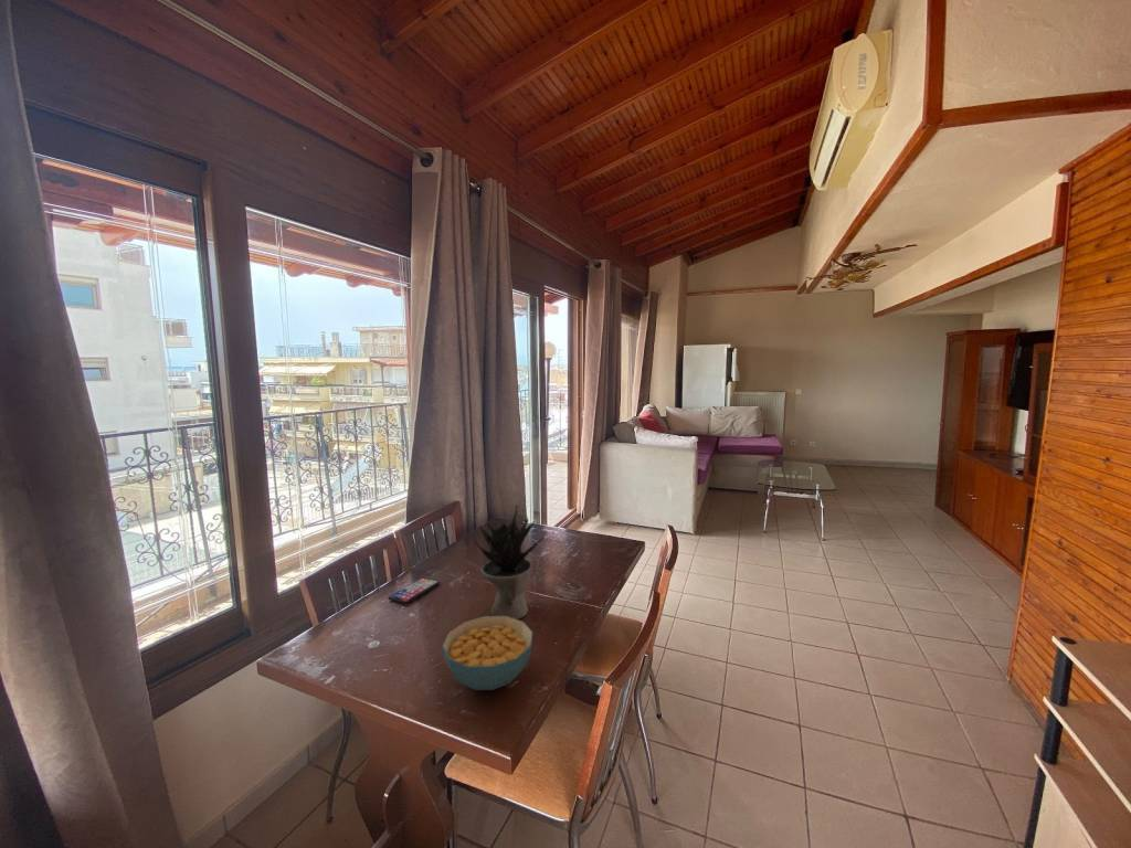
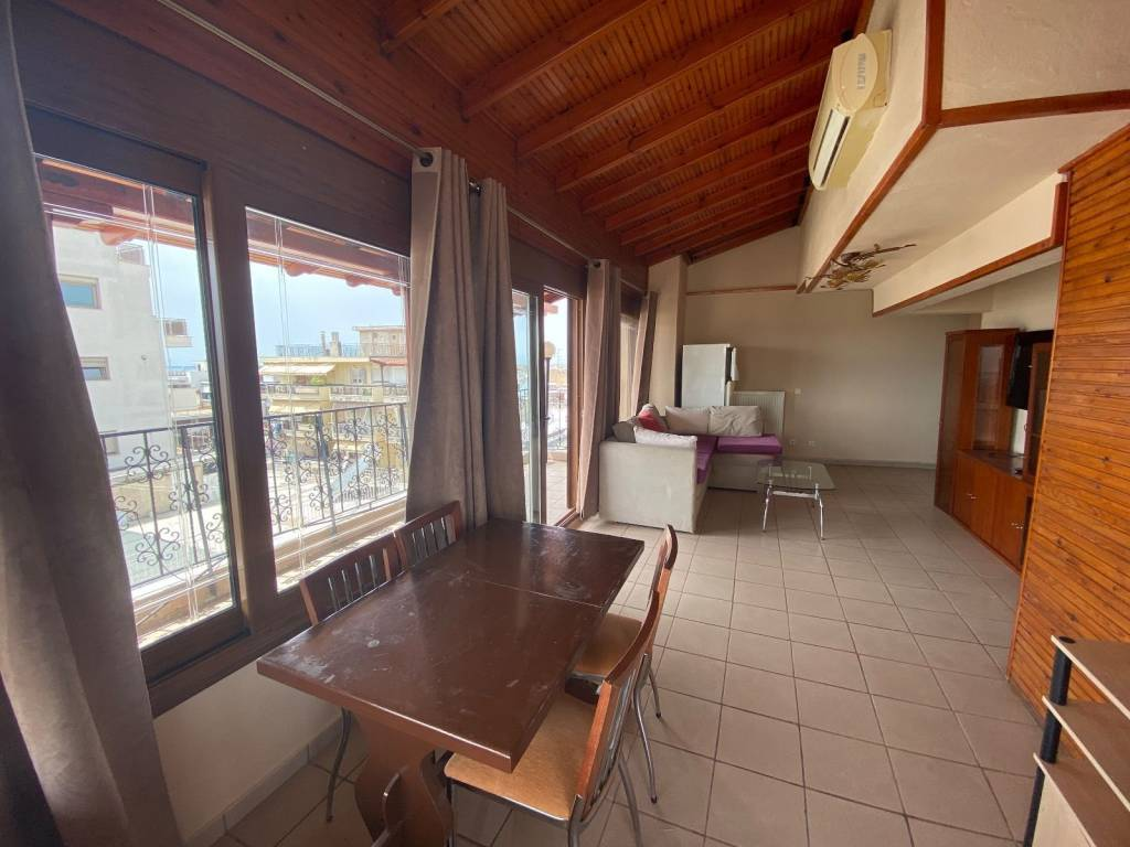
- smartphone [388,577,441,605]
- potted plant [474,504,548,621]
- cereal bowl [441,615,533,691]
